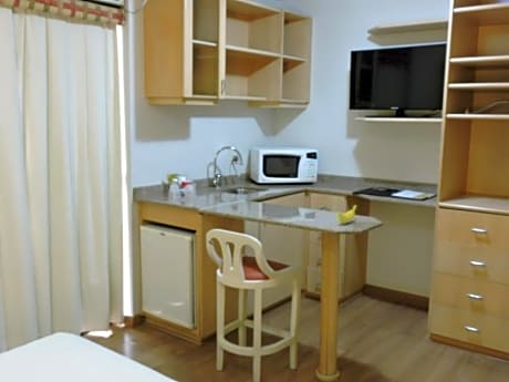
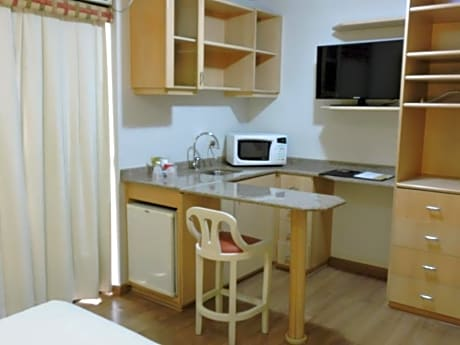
- banana [336,204,357,225]
